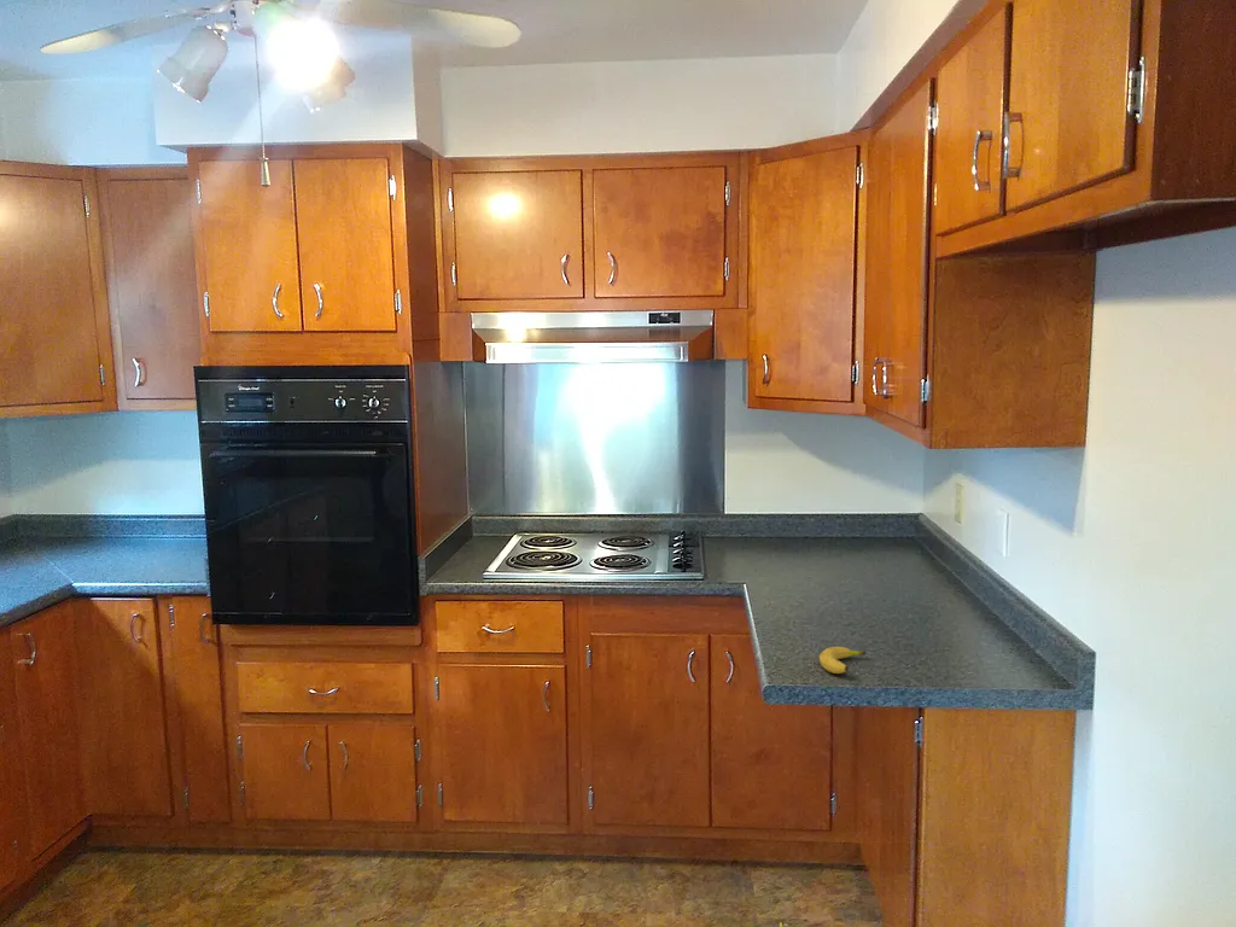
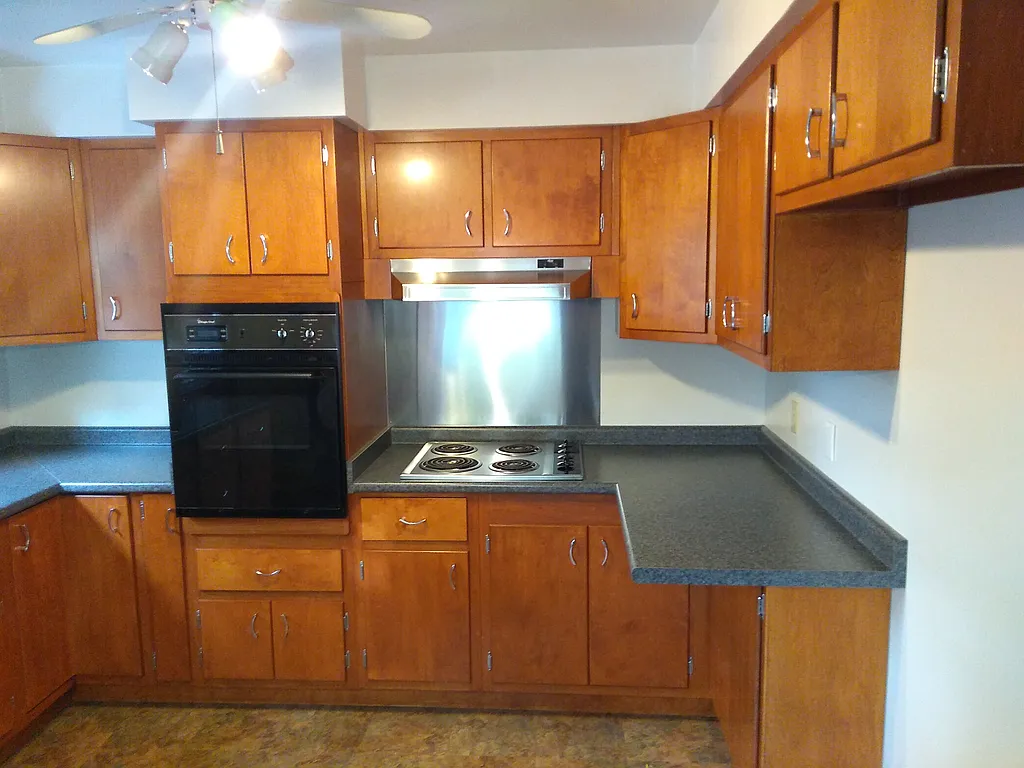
- fruit [818,646,867,675]
